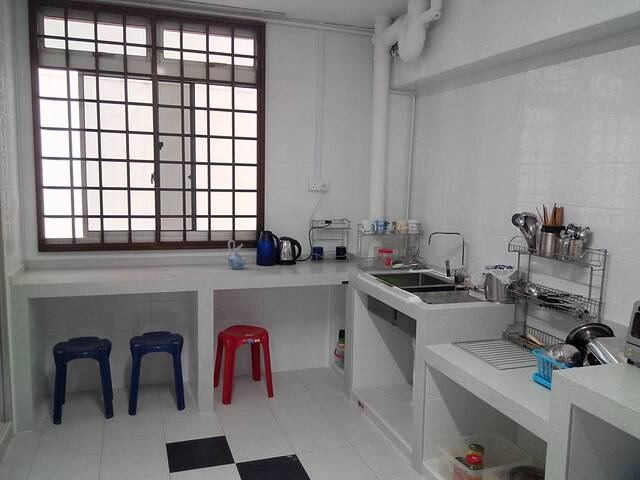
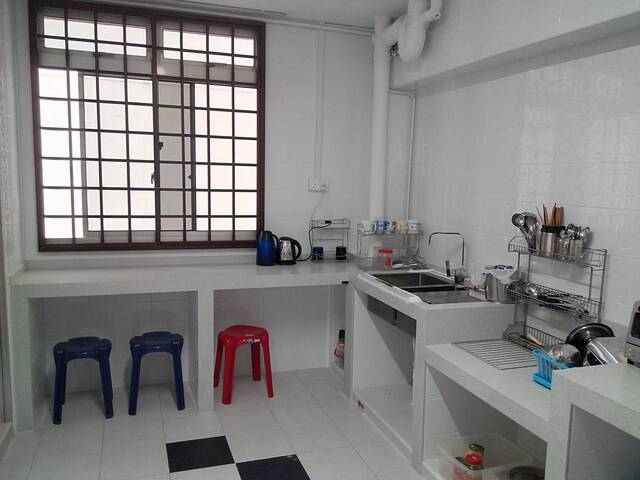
- ceramic pitcher [227,239,246,270]
